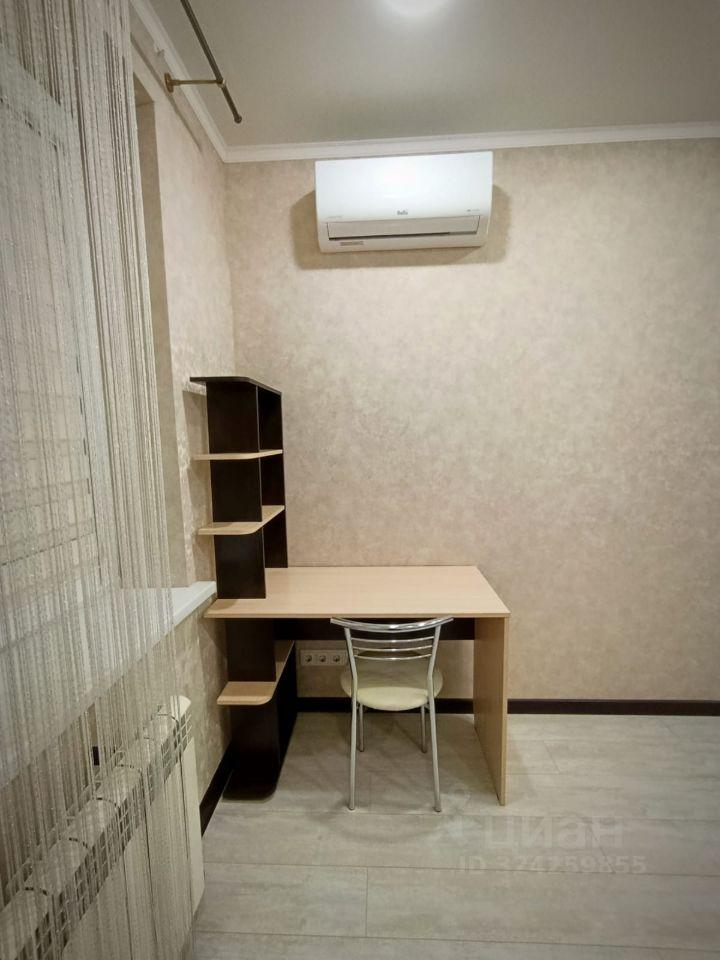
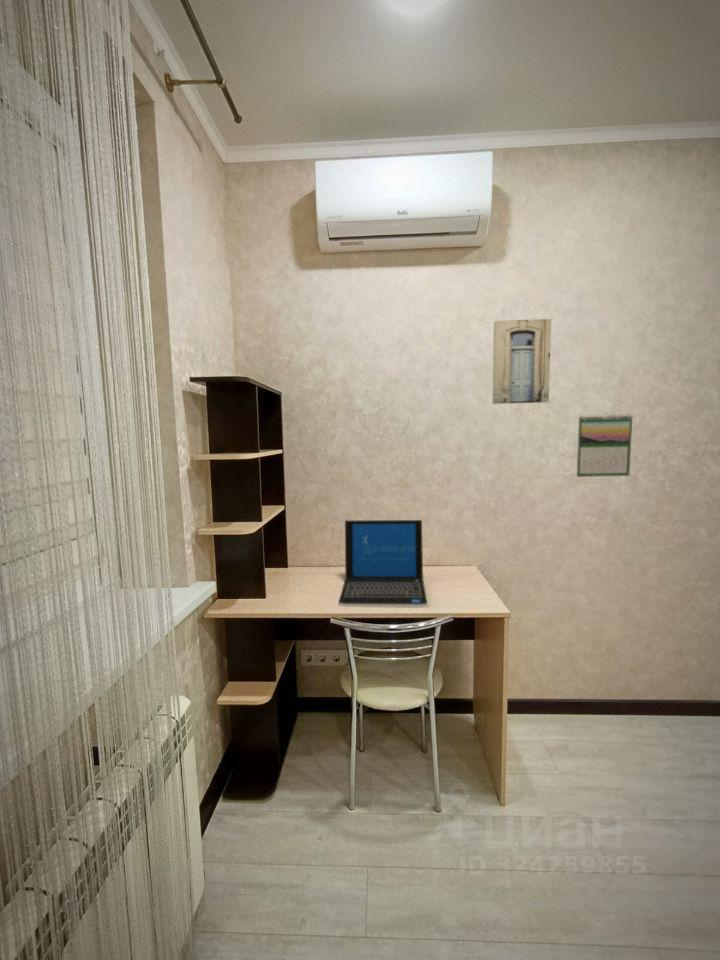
+ calendar [576,413,633,478]
+ laptop [337,519,429,609]
+ wall art [492,318,552,405]
